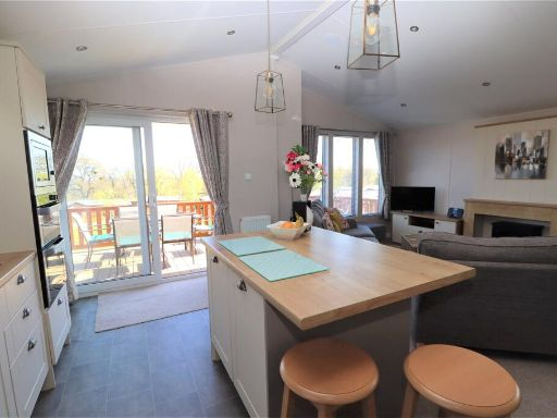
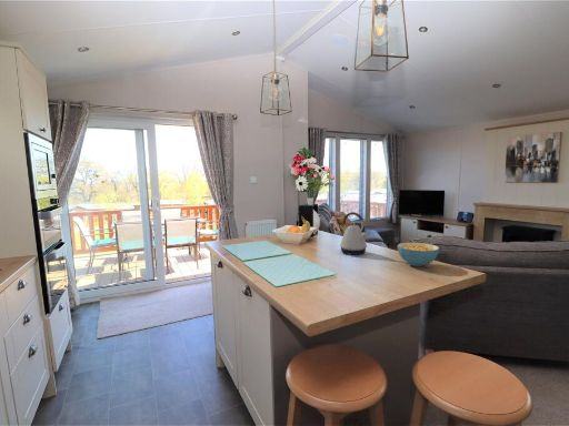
+ kettle [339,211,369,256]
+ cereal bowl [397,242,440,267]
